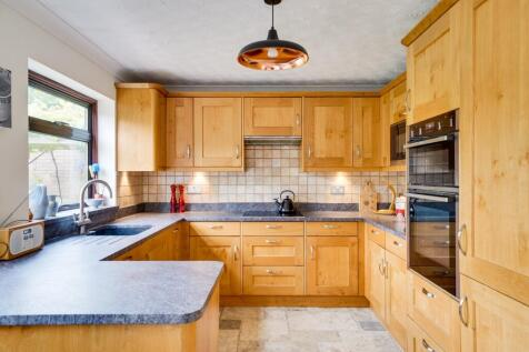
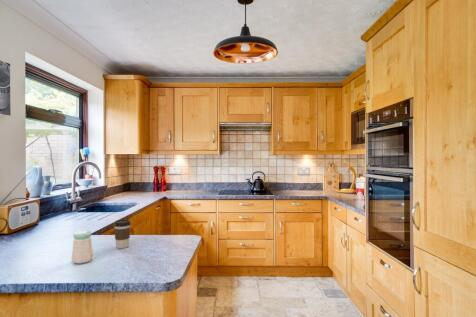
+ coffee cup [113,219,132,249]
+ salt shaker [71,230,94,265]
